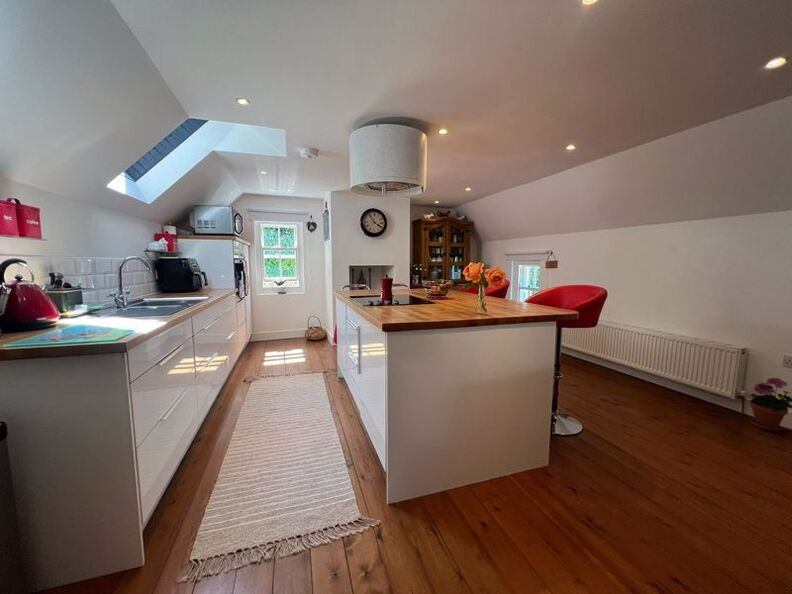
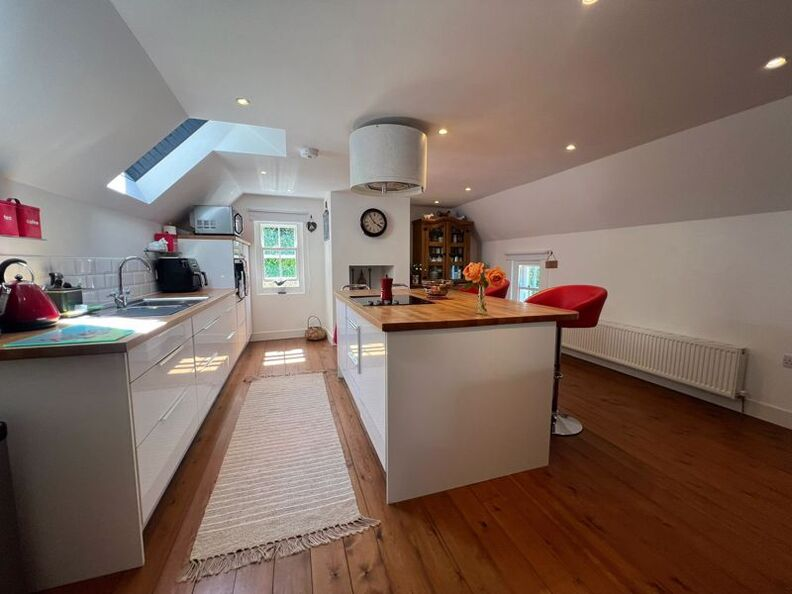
- potted plant [749,377,792,432]
